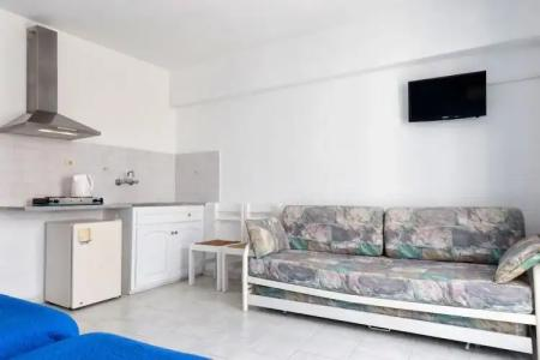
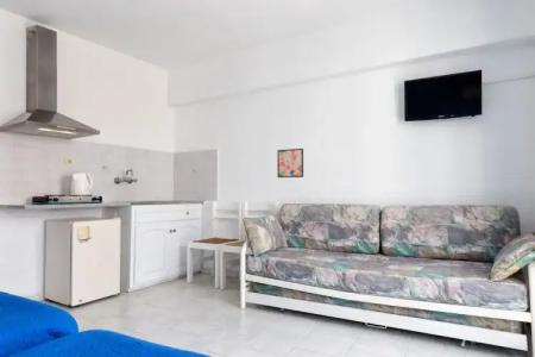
+ wall art [276,148,304,178]
